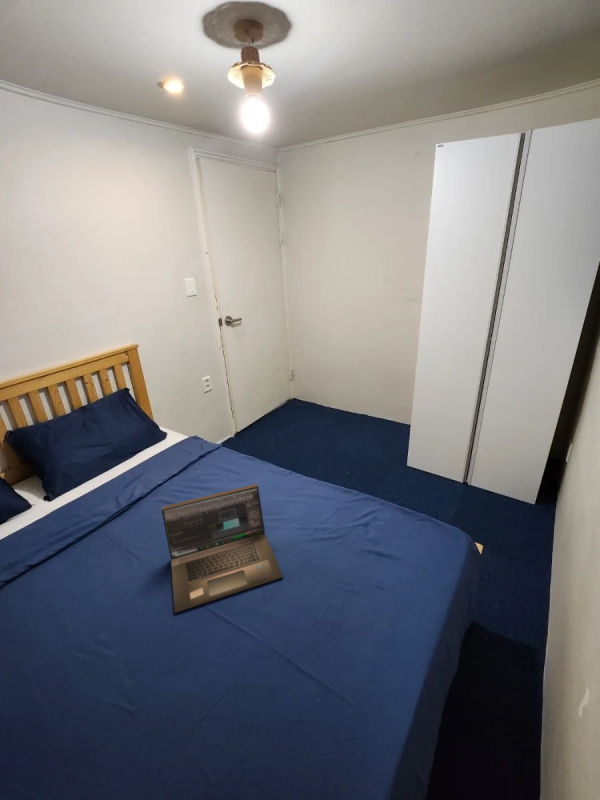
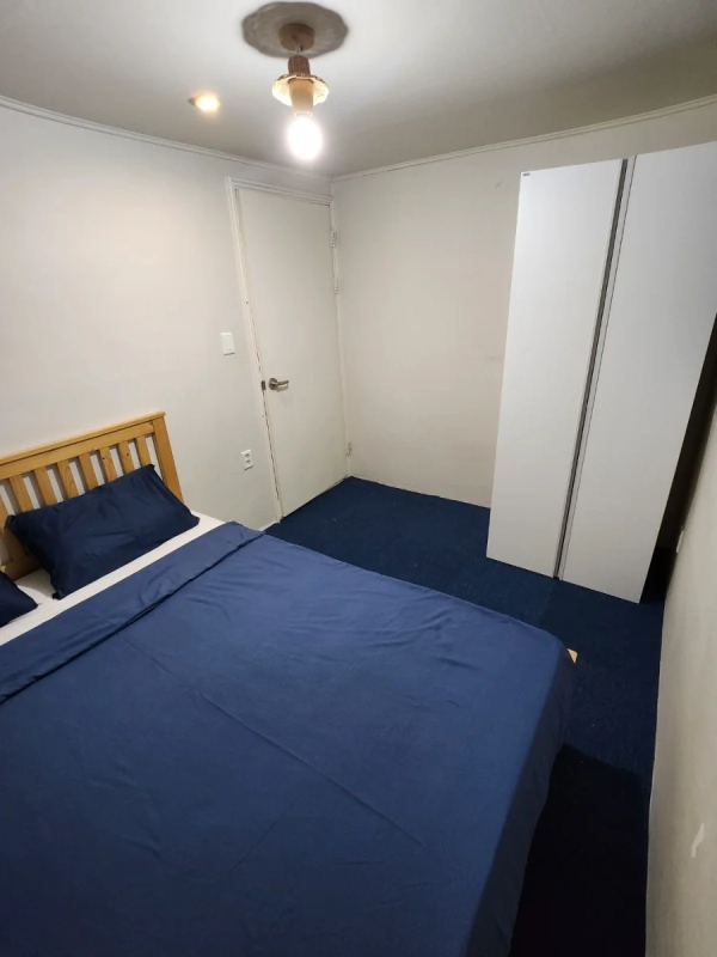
- laptop [160,483,283,614]
